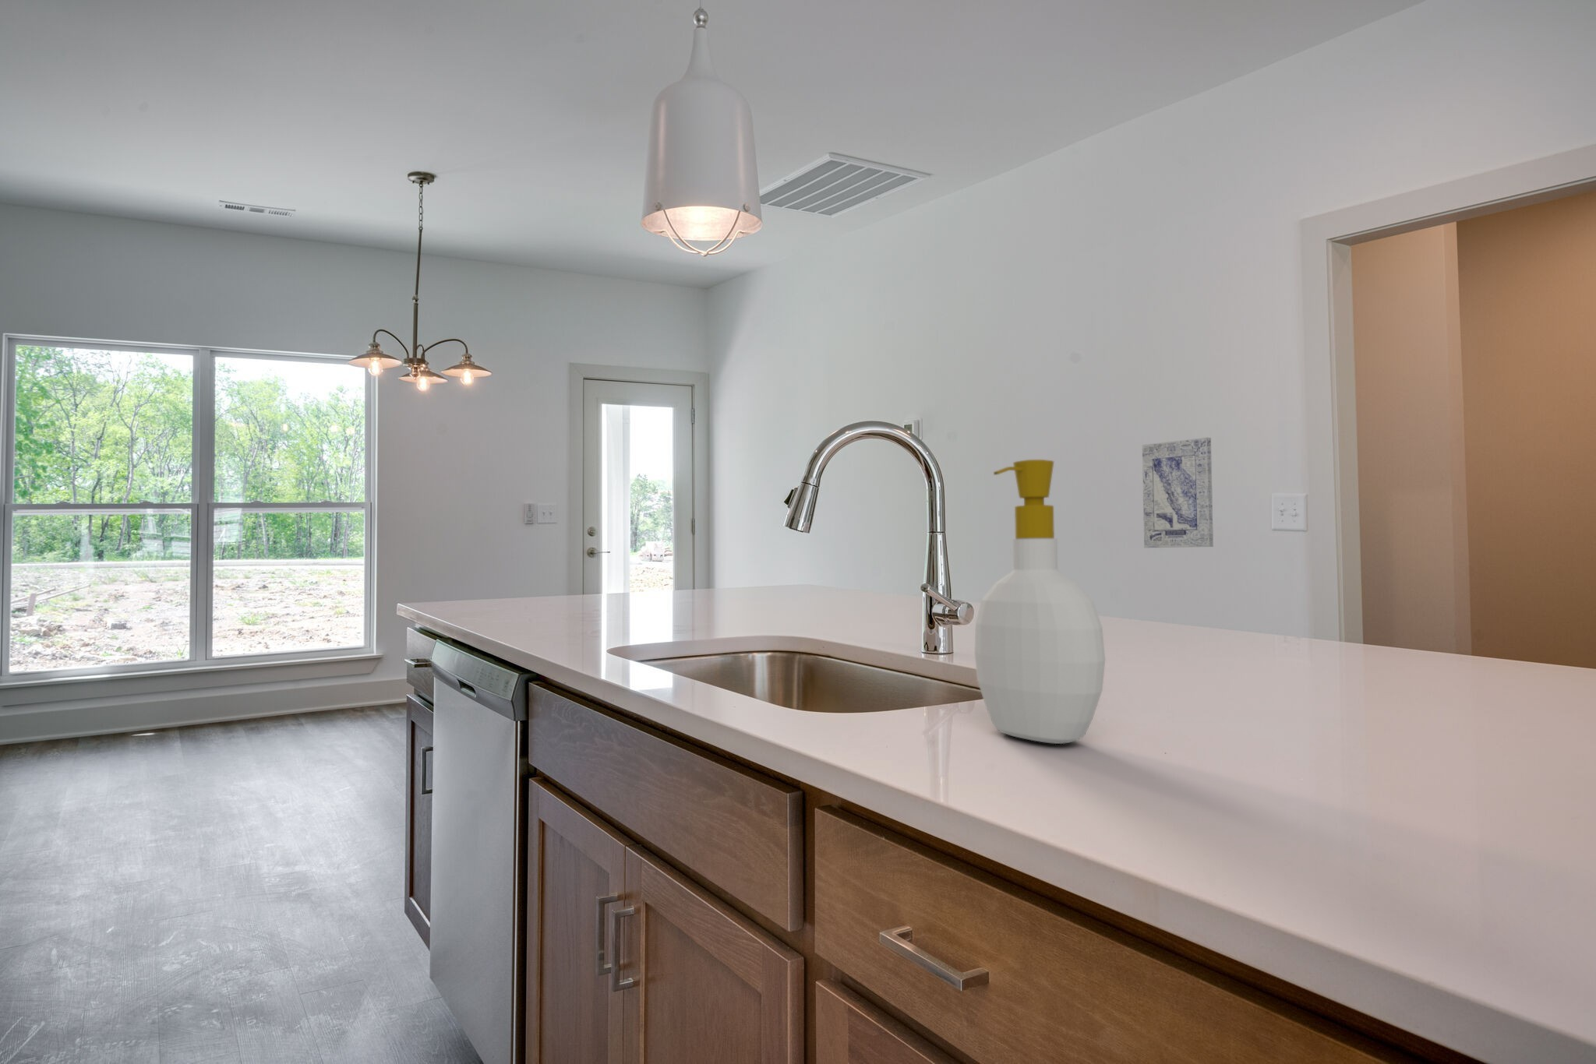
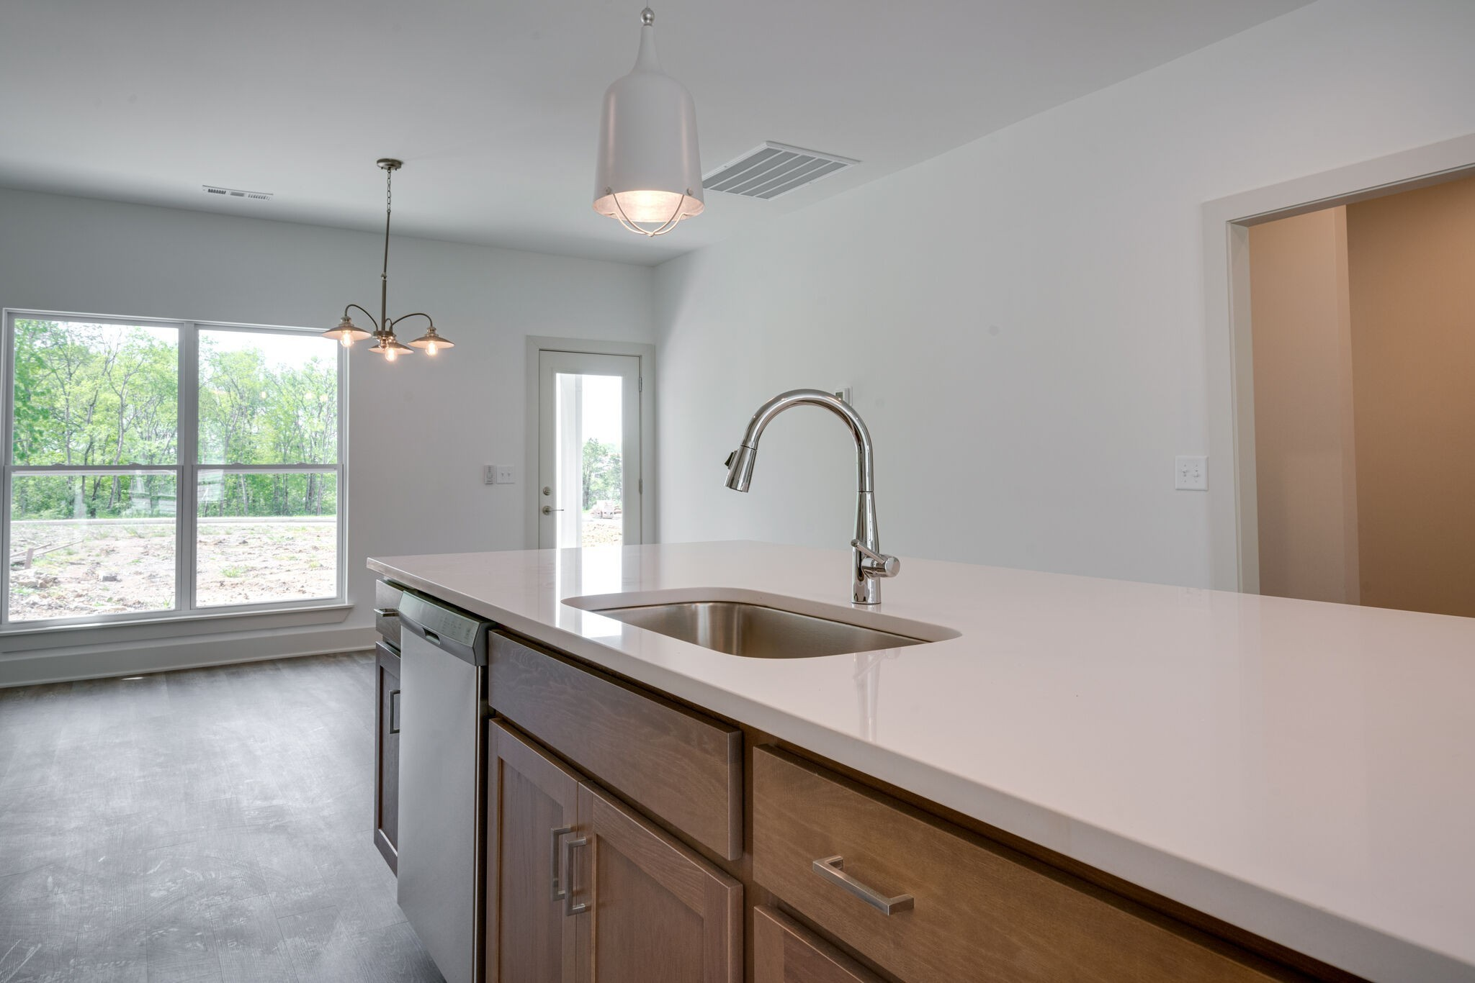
- wall art [1141,437,1214,549]
- soap bottle [974,458,1106,745]
